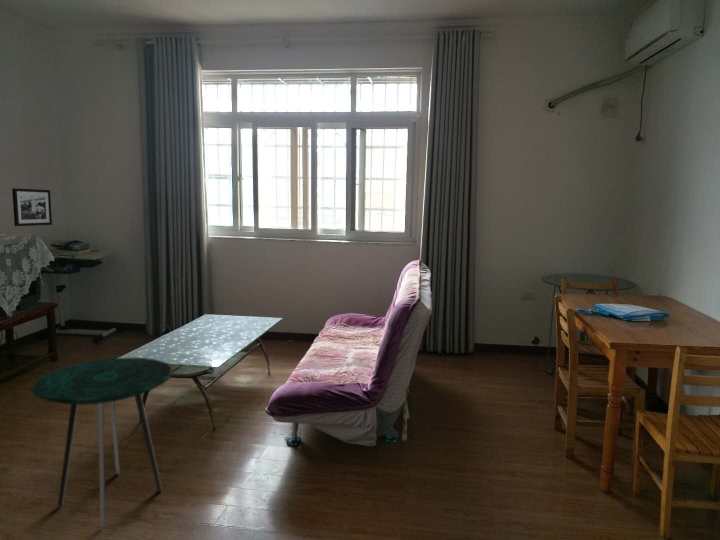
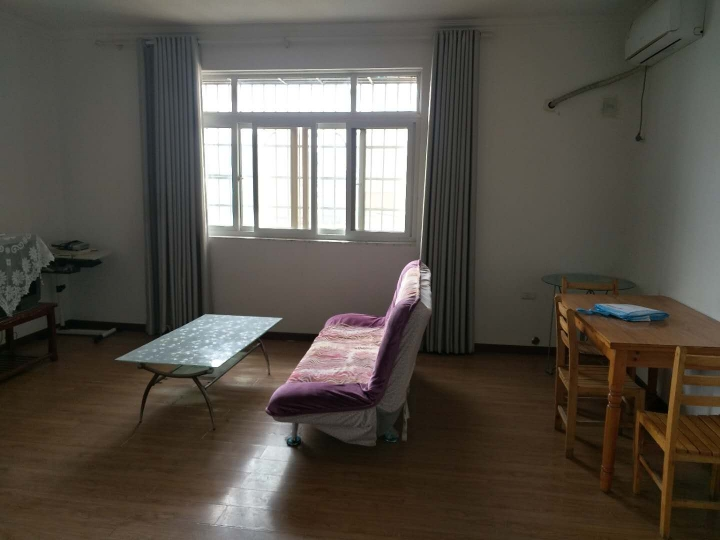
- side table [31,357,173,528]
- picture frame [11,187,53,227]
